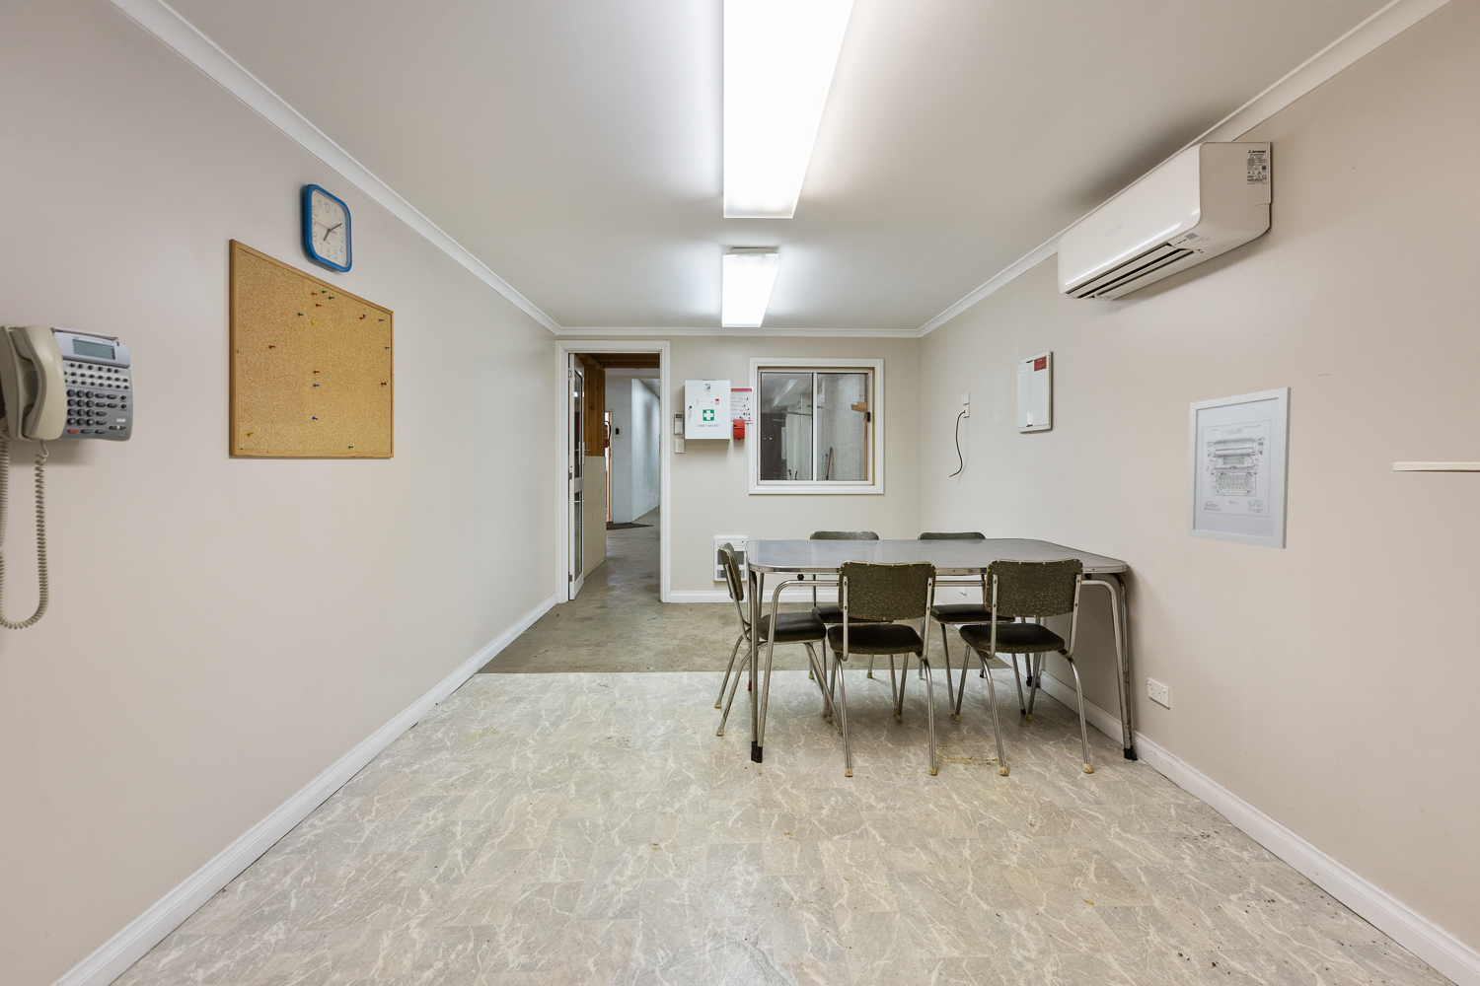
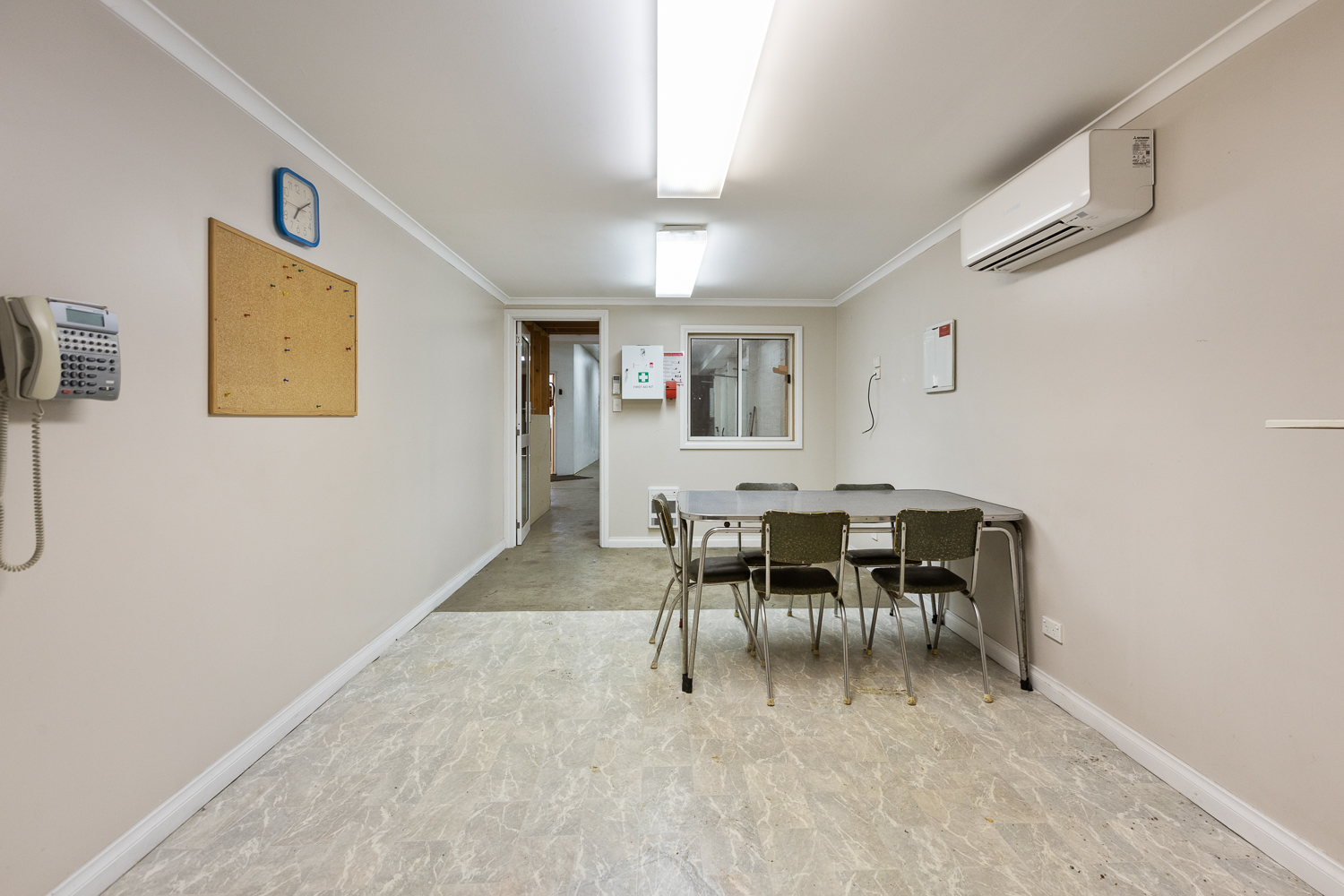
- wall art [1185,386,1293,550]
